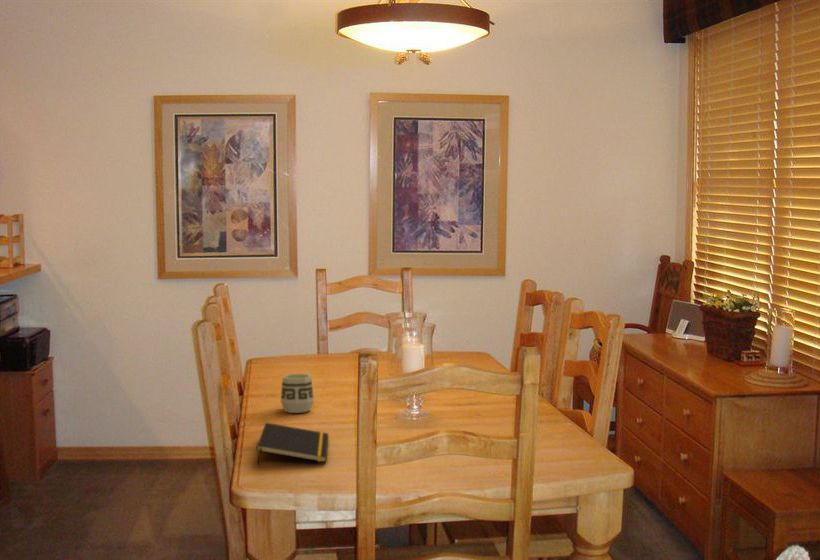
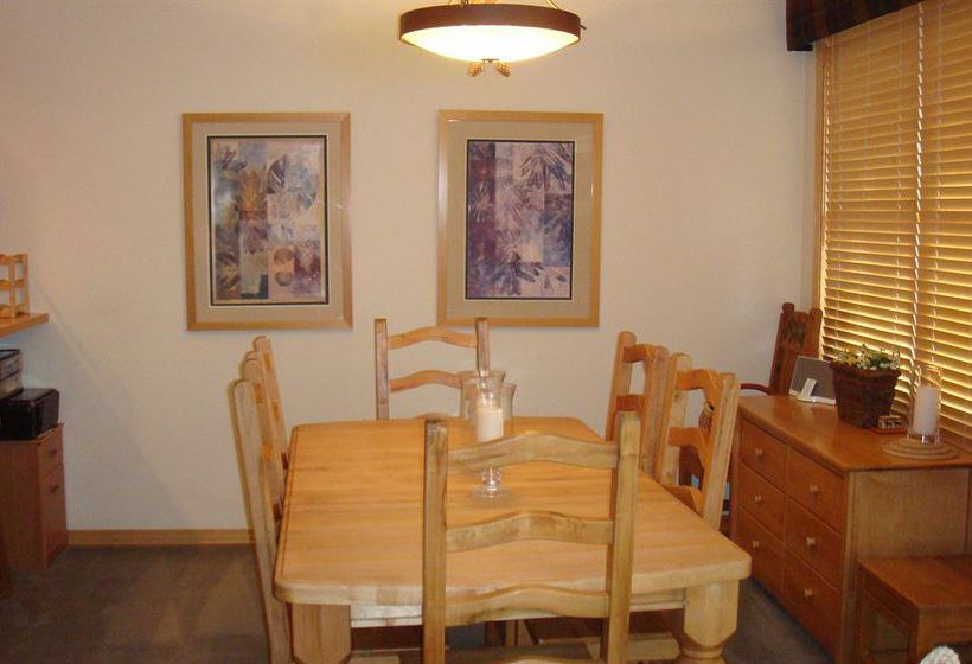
- cup [280,373,315,414]
- notepad [255,422,329,466]
